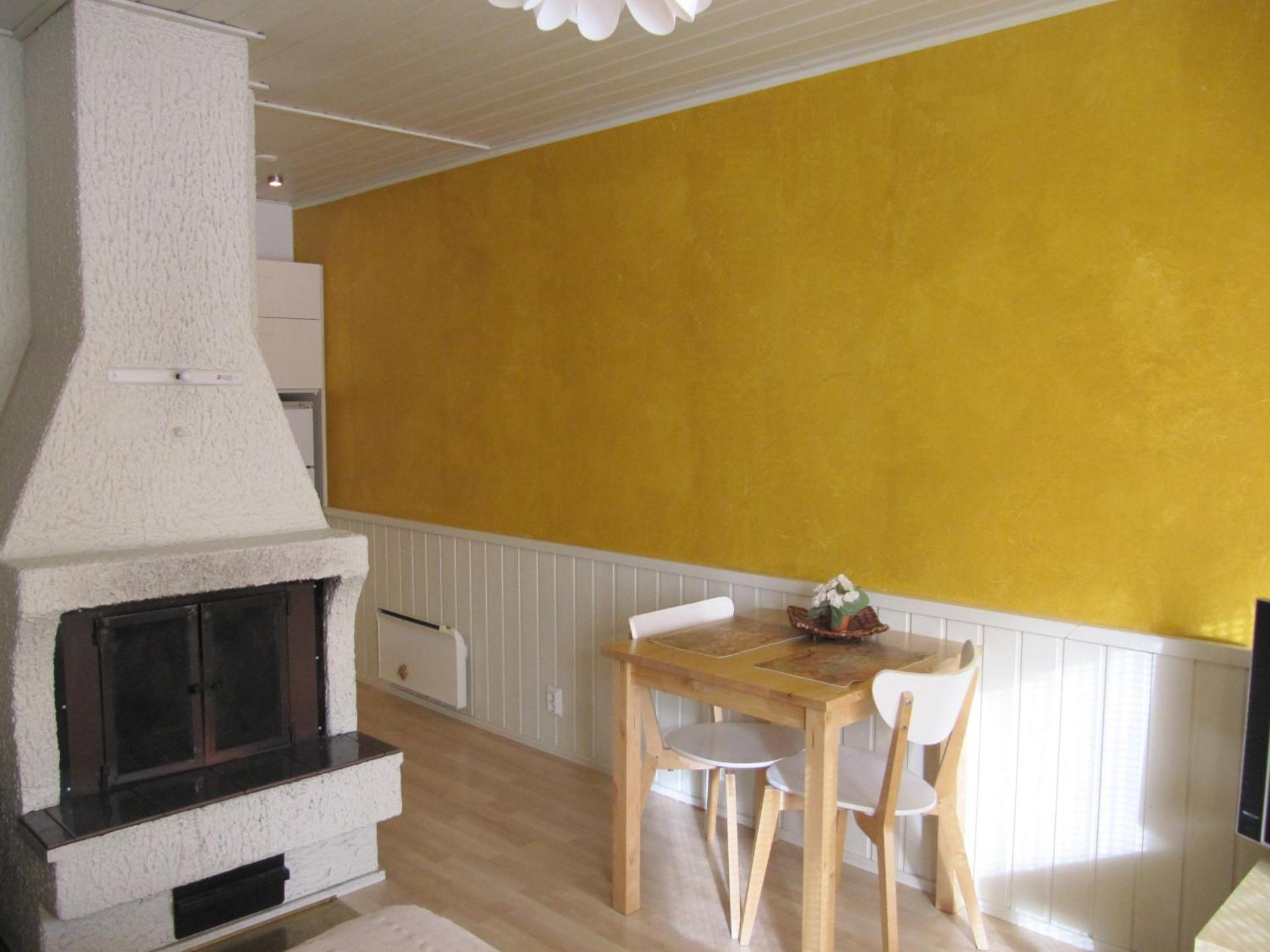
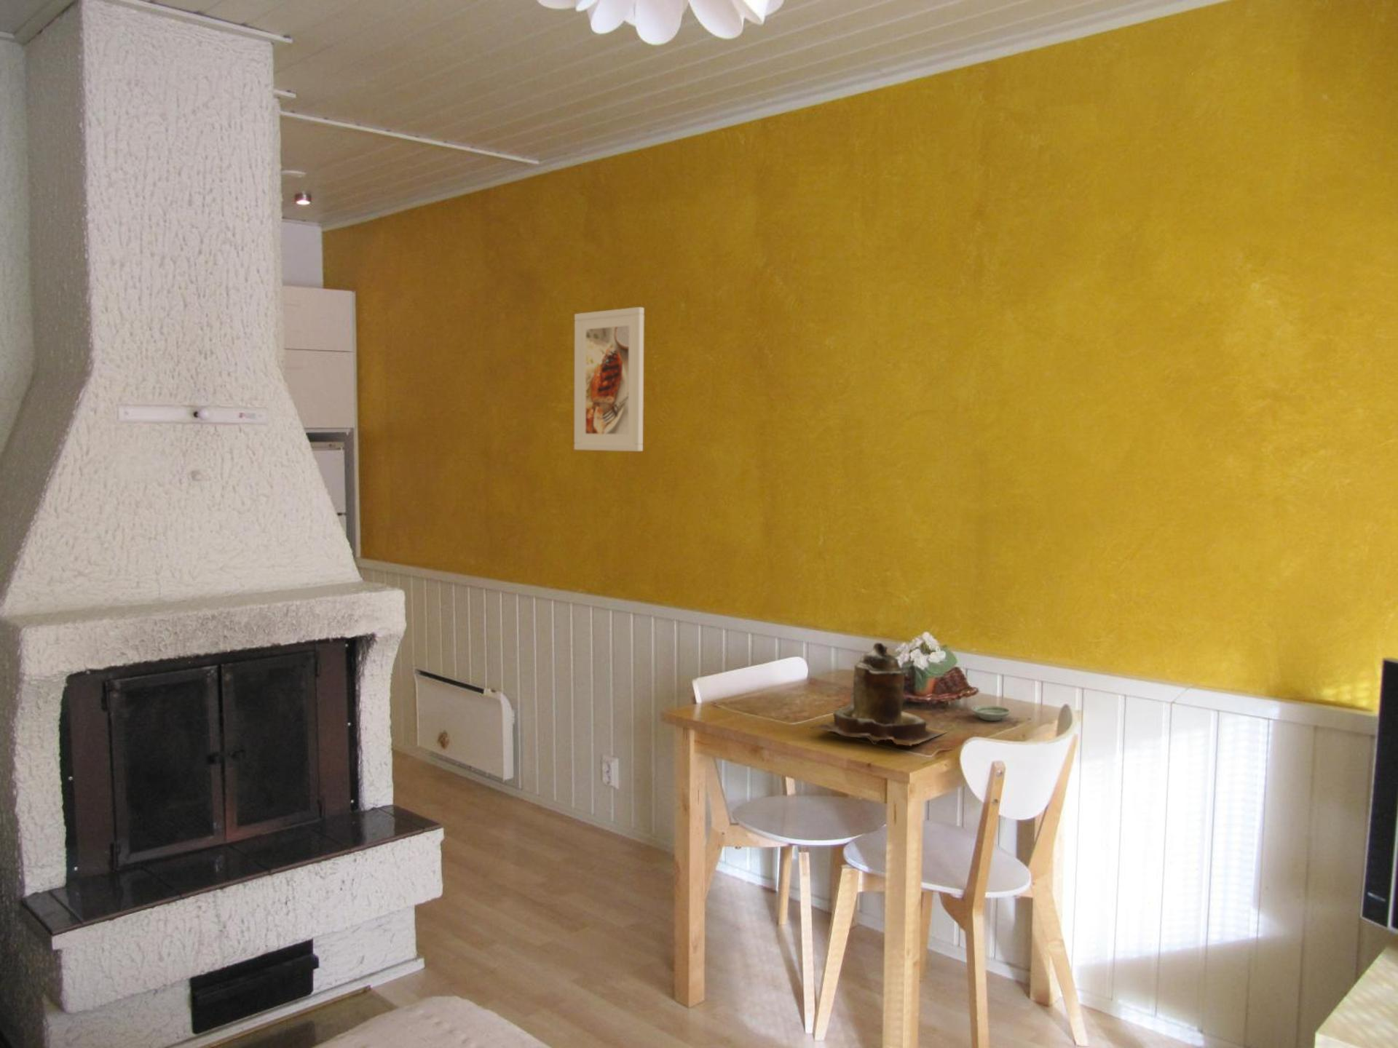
+ saucer [971,705,1012,721]
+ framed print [574,306,645,452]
+ teapot [810,642,949,746]
